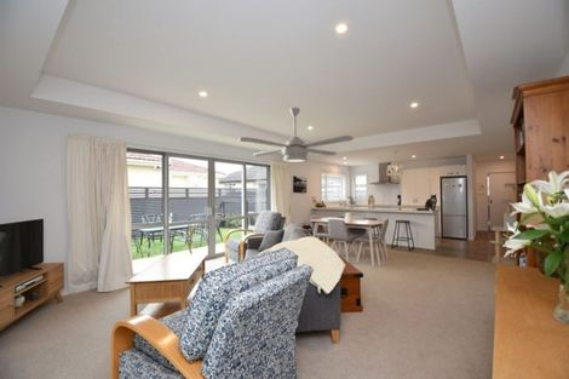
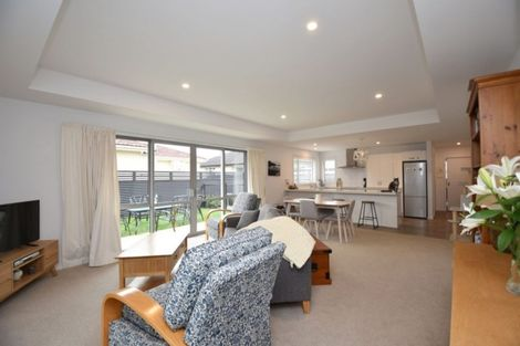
- ceiling fan [237,107,355,163]
